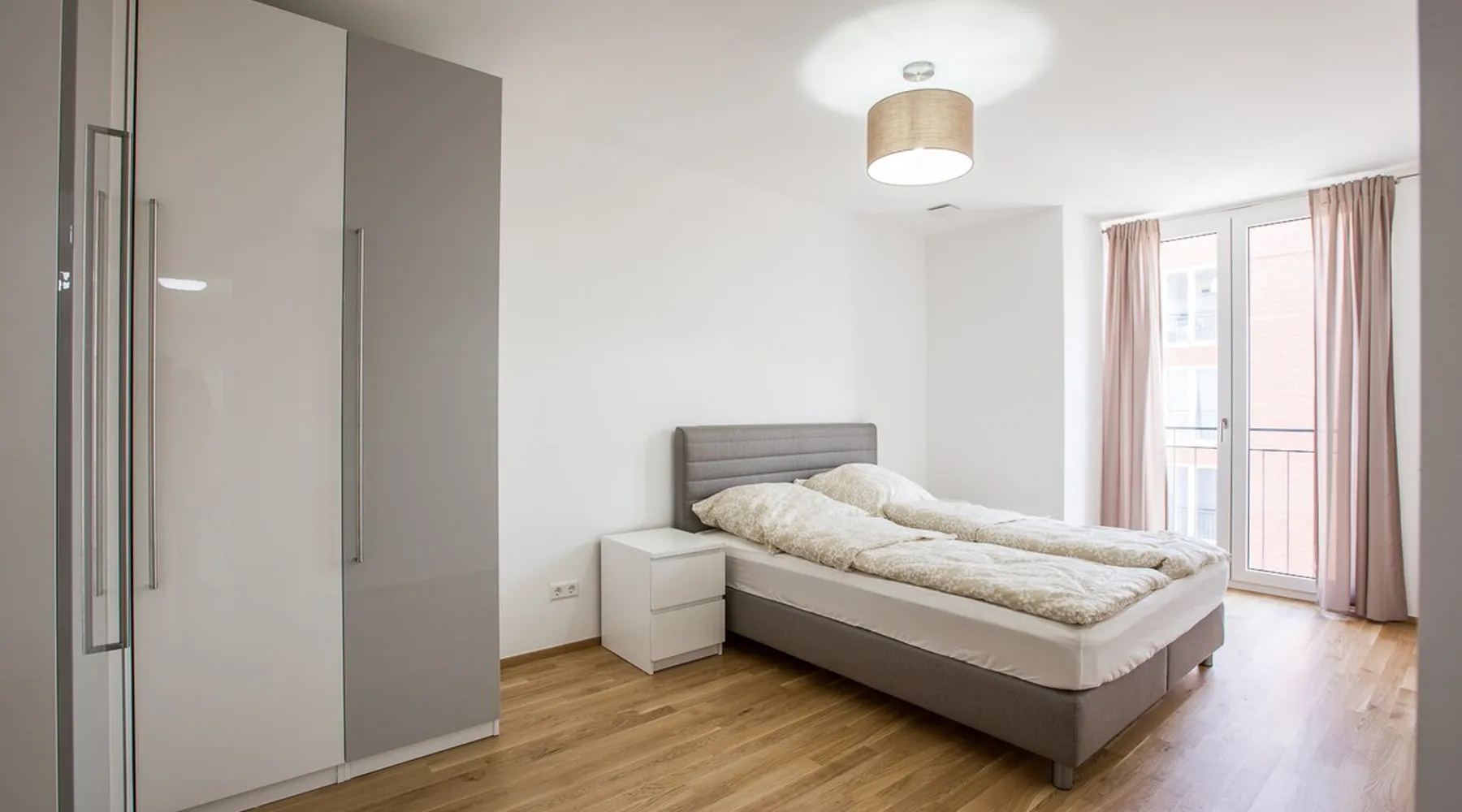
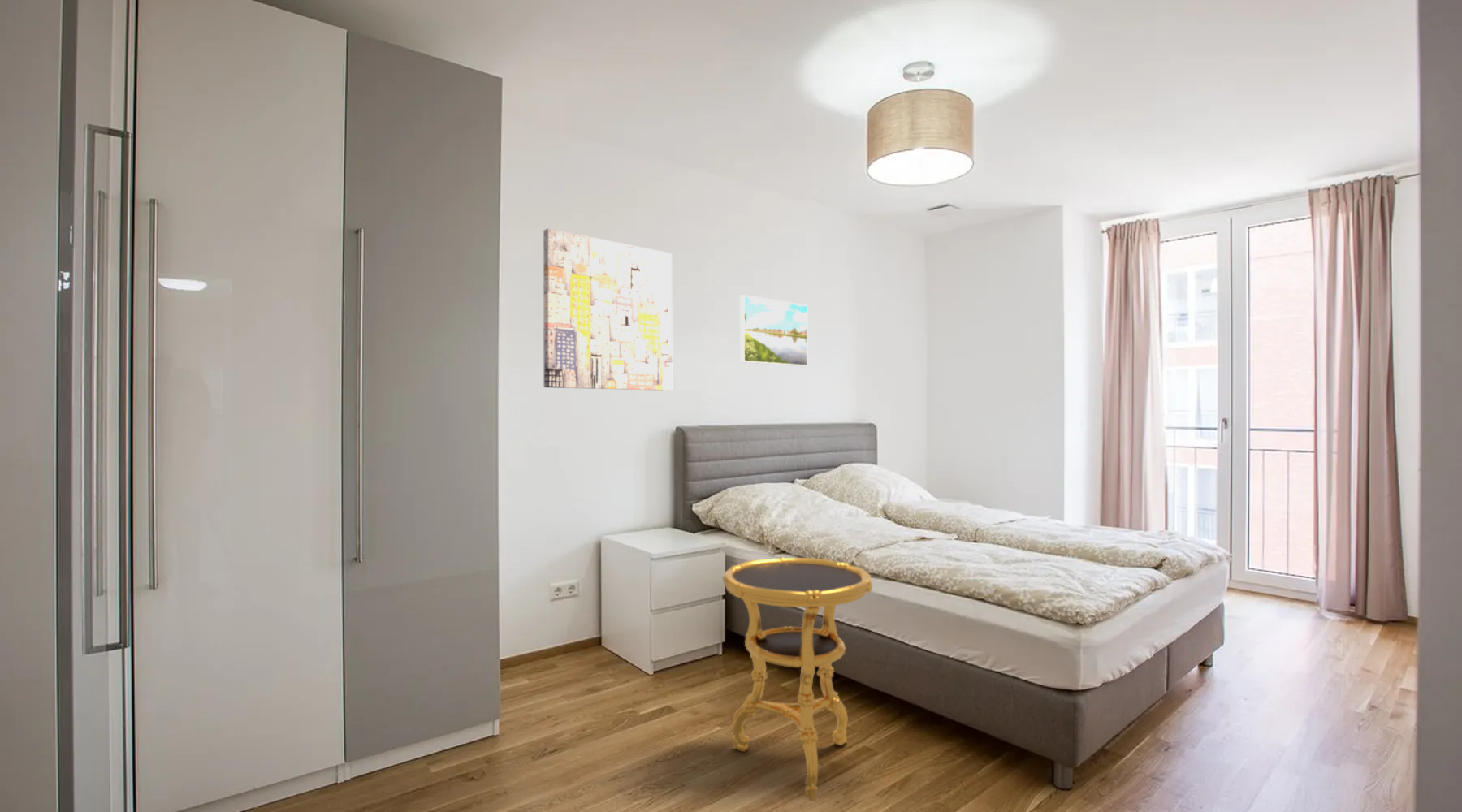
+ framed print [739,294,809,367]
+ side table [721,556,873,802]
+ wall art [543,227,673,391]
